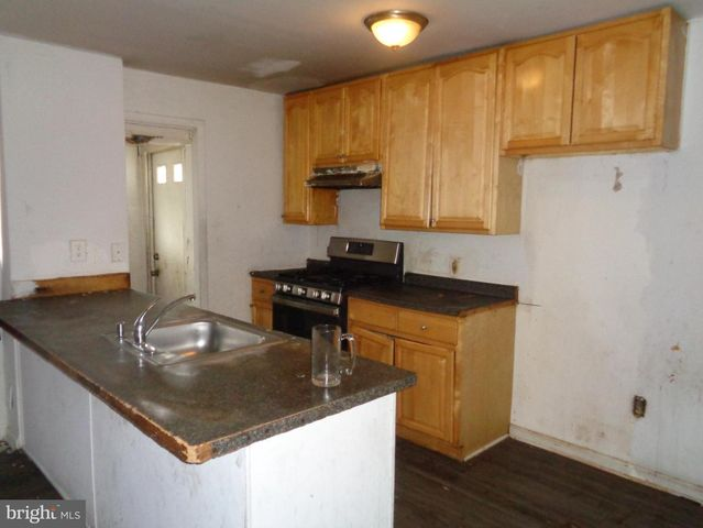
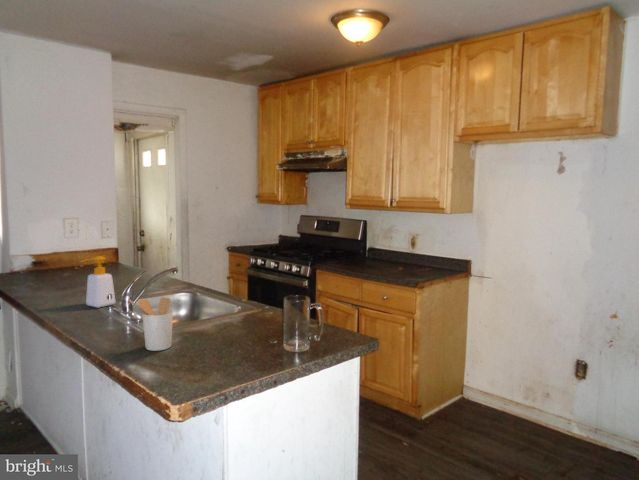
+ soap bottle [79,255,117,309]
+ utensil holder [128,296,174,352]
